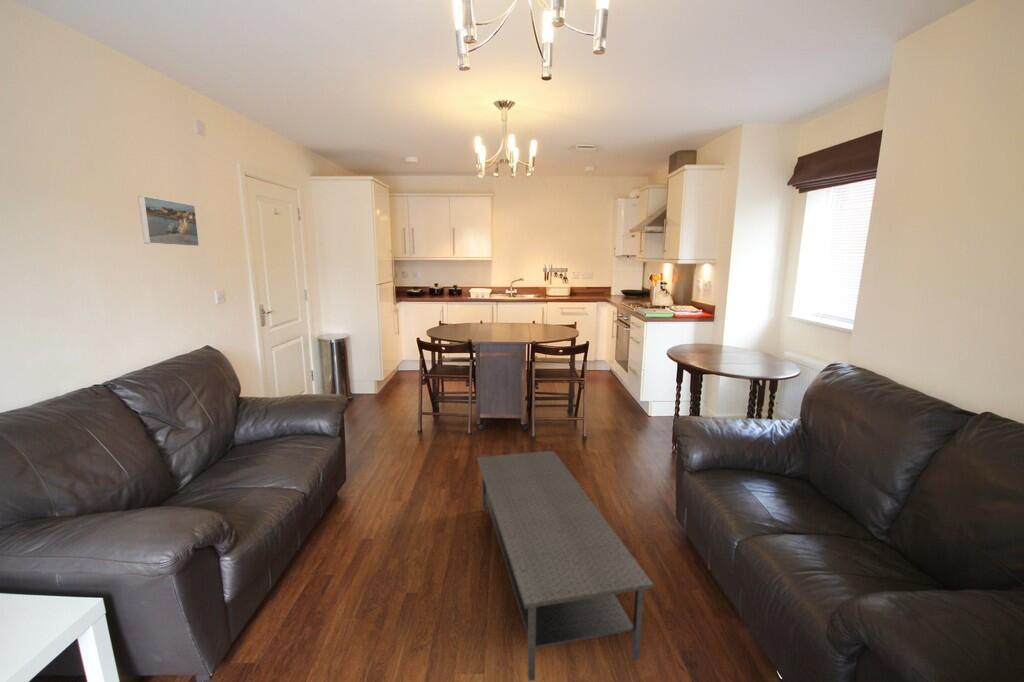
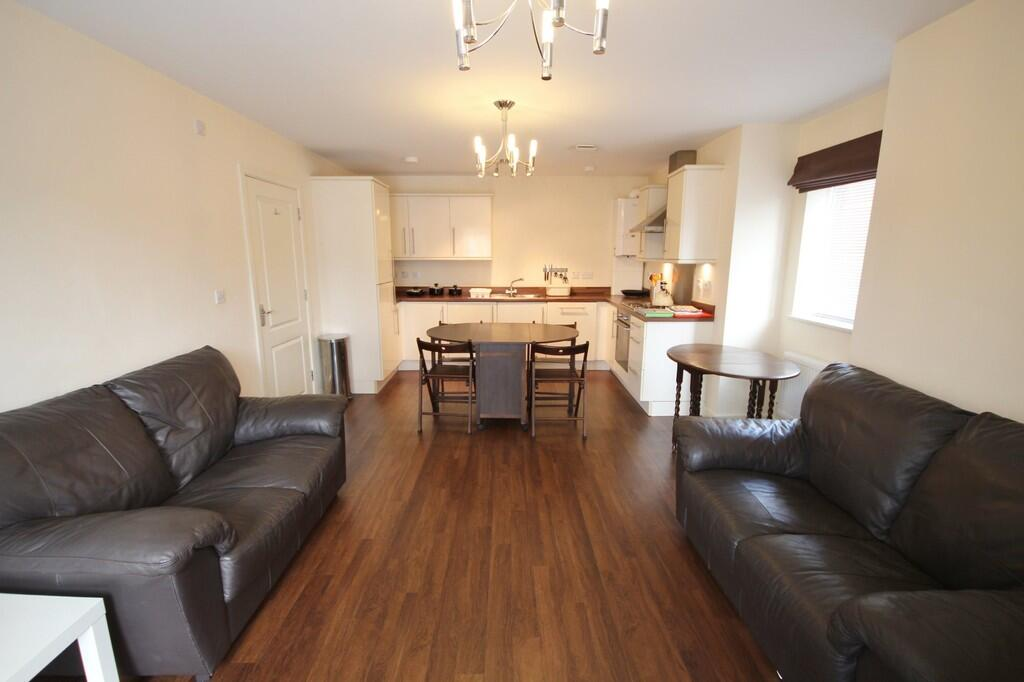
- coffee table [476,450,655,682]
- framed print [137,195,200,247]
